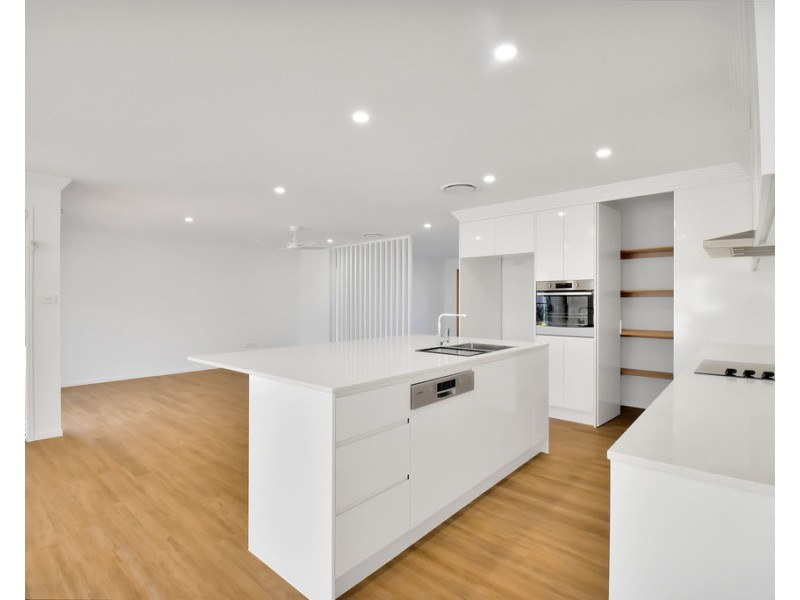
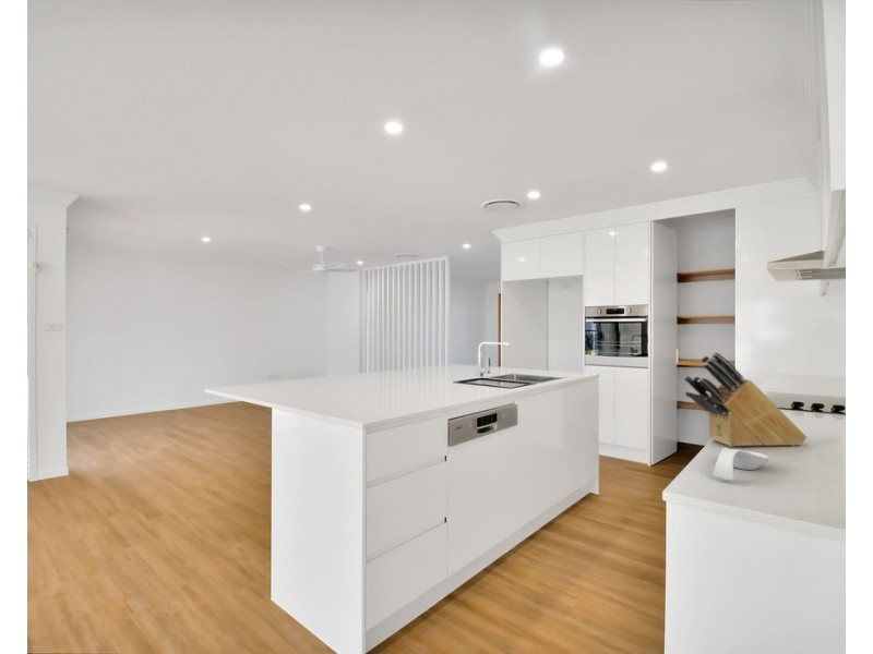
+ knife block [683,351,809,448]
+ spoon rest [713,446,772,482]
